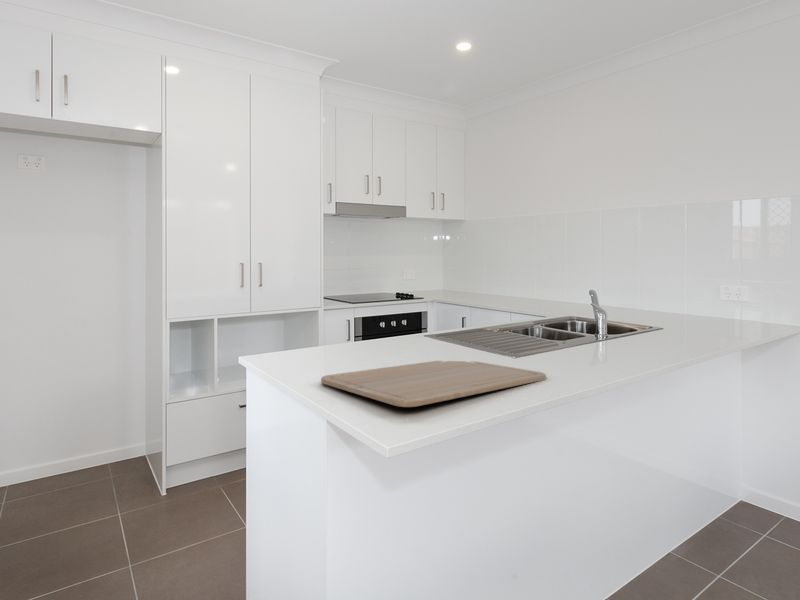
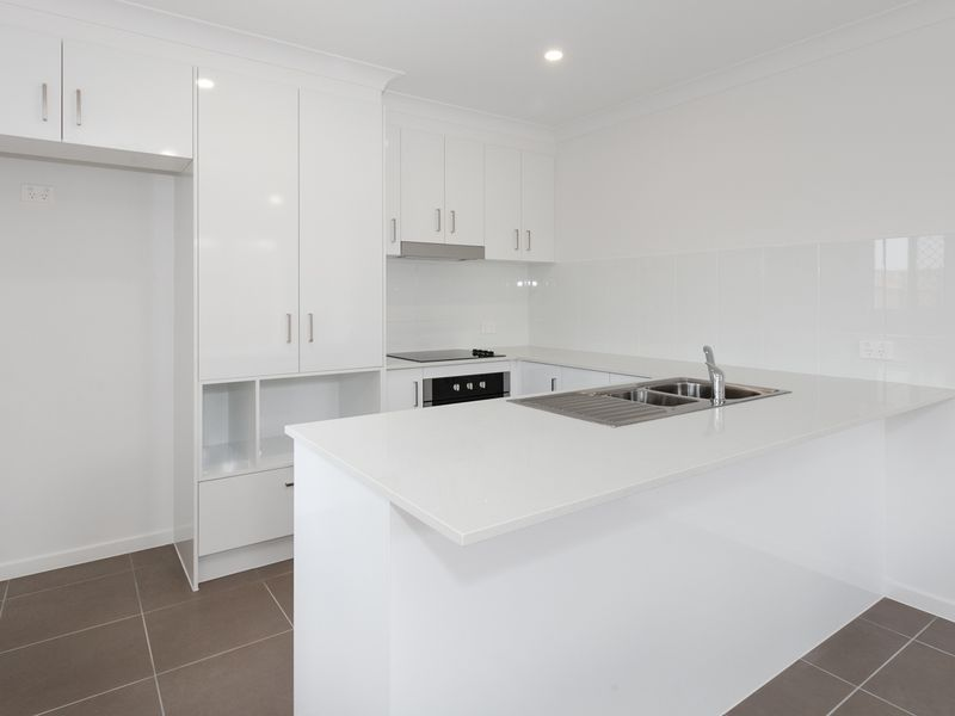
- chopping board [320,360,547,408]
